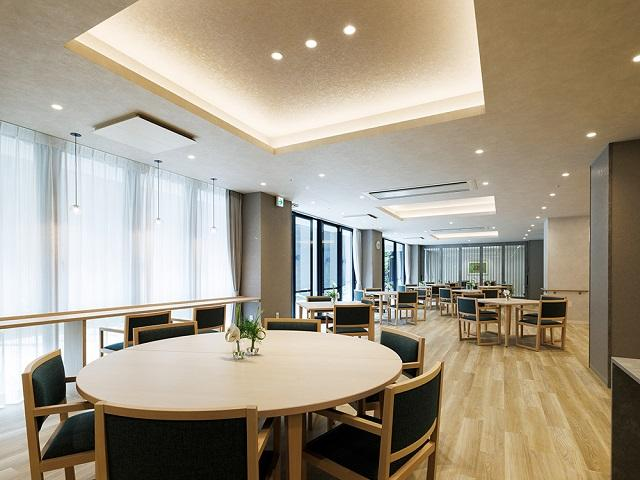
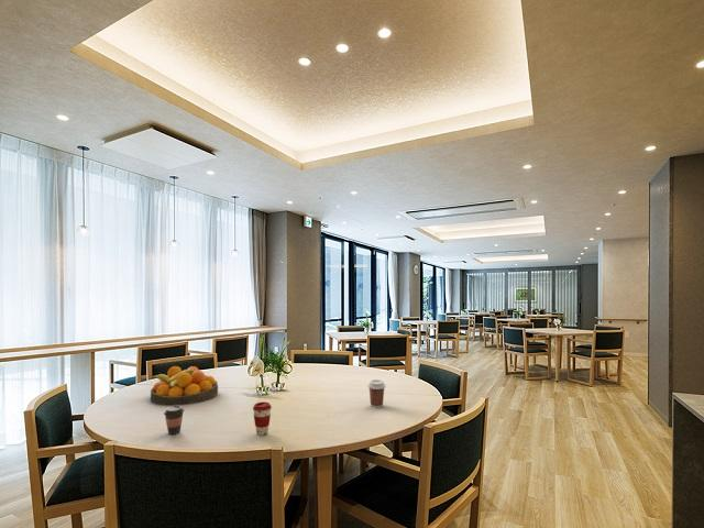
+ coffee cup [252,400,273,437]
+ coffee cup [163,405,186,436]
+ coffee cup [366,378,386,408]
+ fruit bowl [150,365,219,406]
